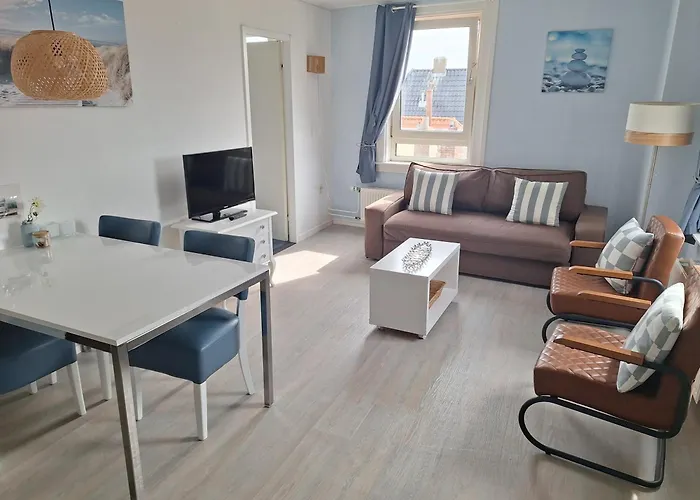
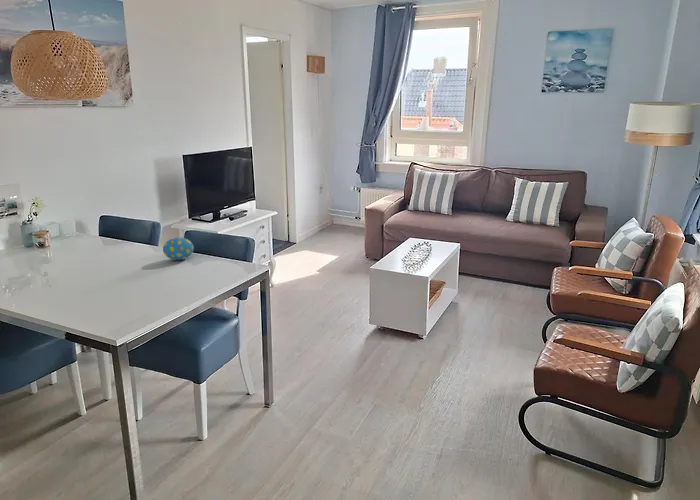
+ decorative egg [162,236,195,261]
